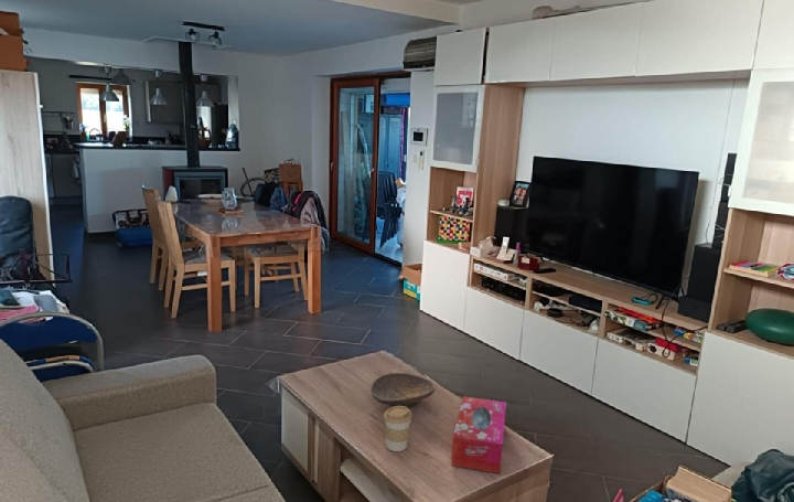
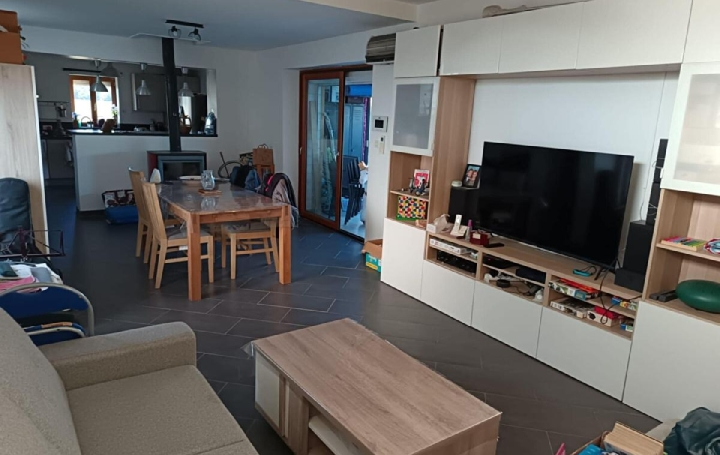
- decorative bowl [369,372,436,409]
- tissue box [450,395,507,474]
- coffee cup [383,406,414,452]
